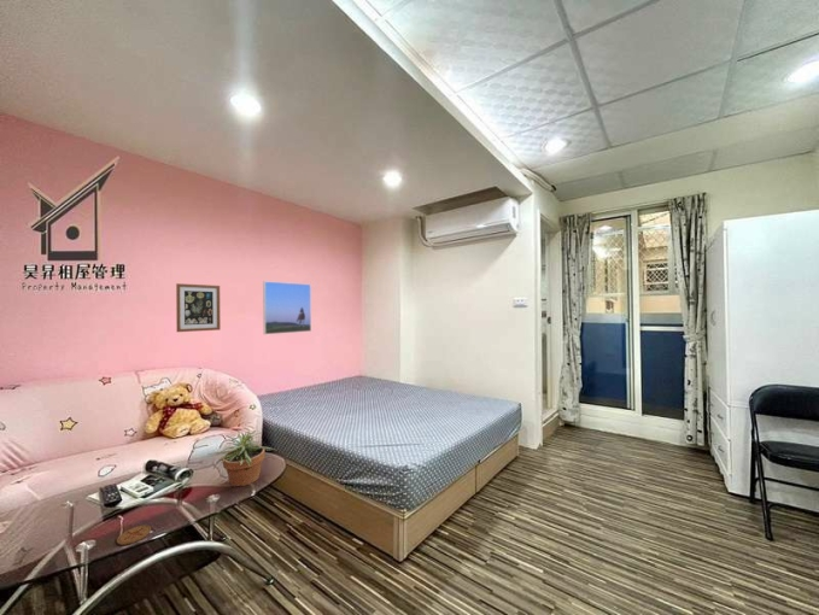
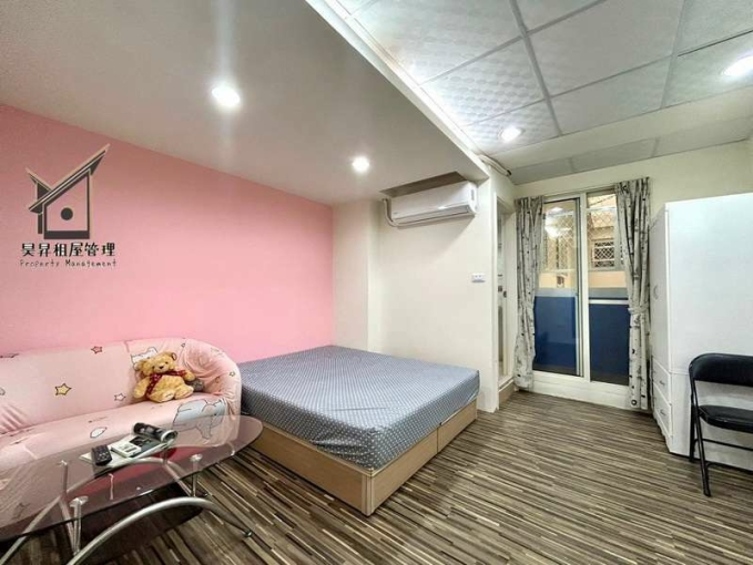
- potted plant [207,428,277,487]
- wall art [175,282,222,333]
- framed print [262,280,312,335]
- coaster [116,525,152,546]
